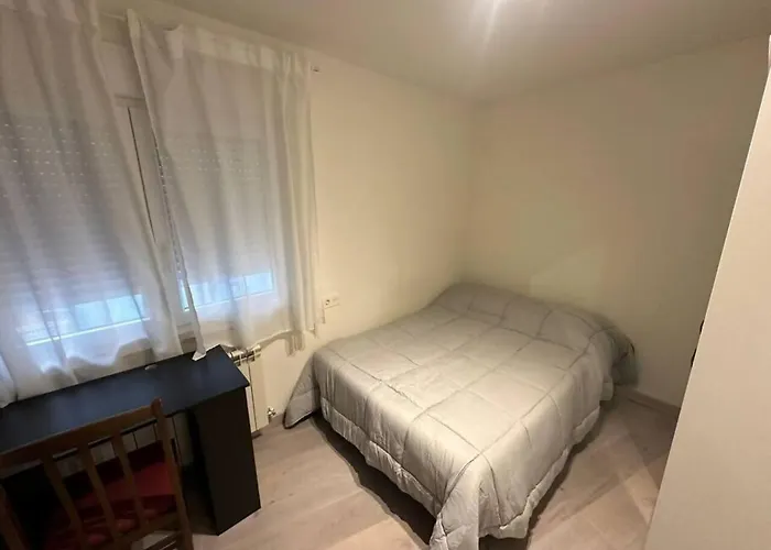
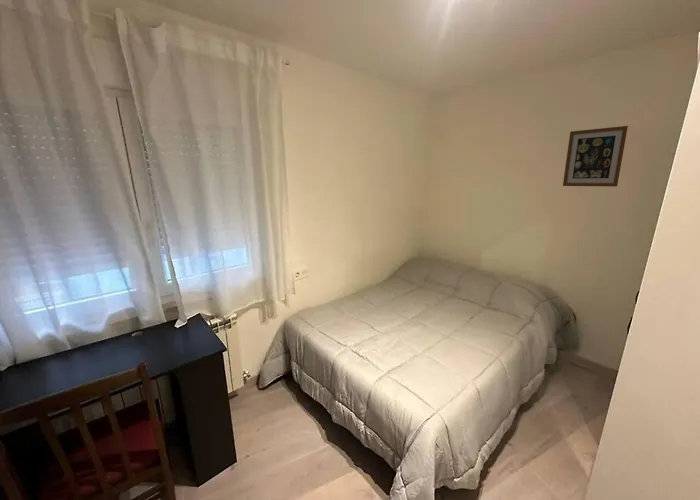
+ wall art [562,125,629,188]
